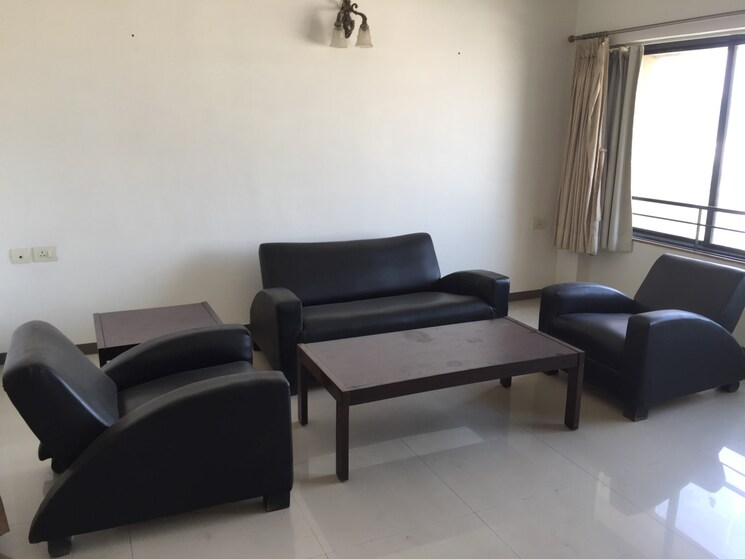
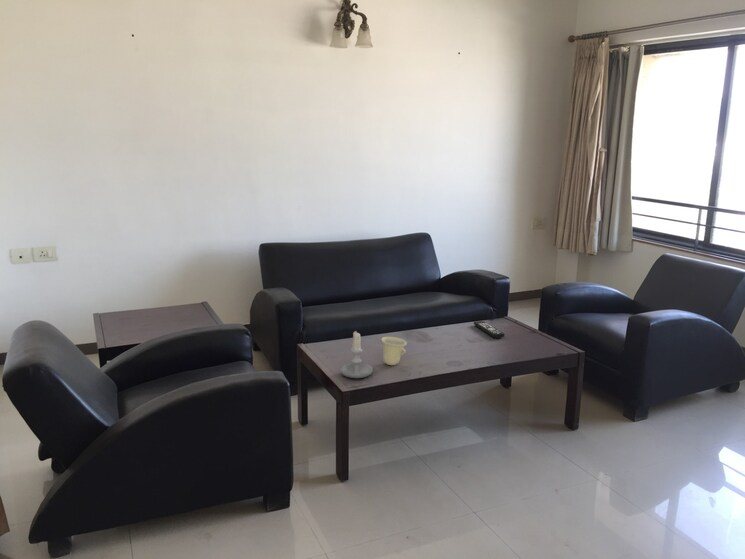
+ cup [380,336,408,366]
+ remote control [473,320,506,339]
+ candle [339,331,374,379]
